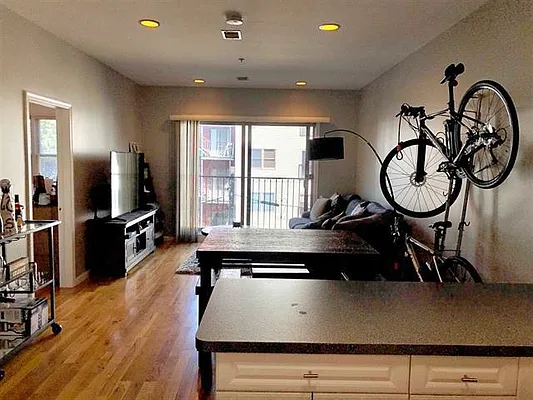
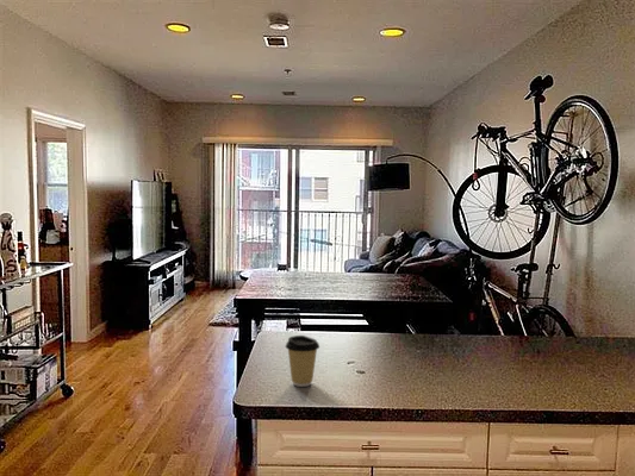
+ coffee cup [285,334,320,388]
